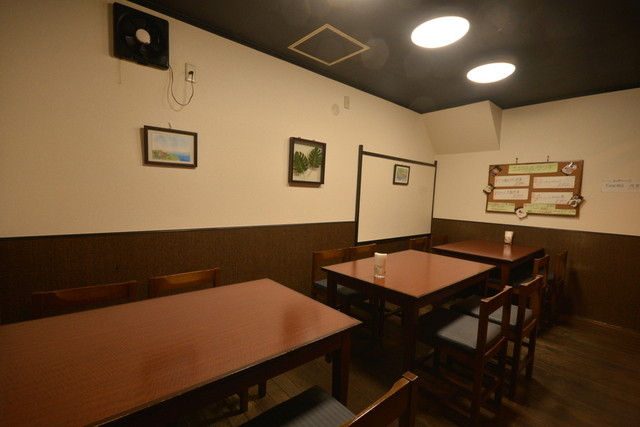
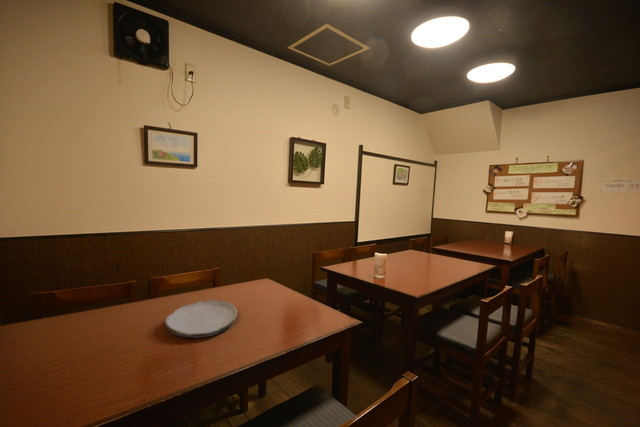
+ plate [164,299,238,339]
